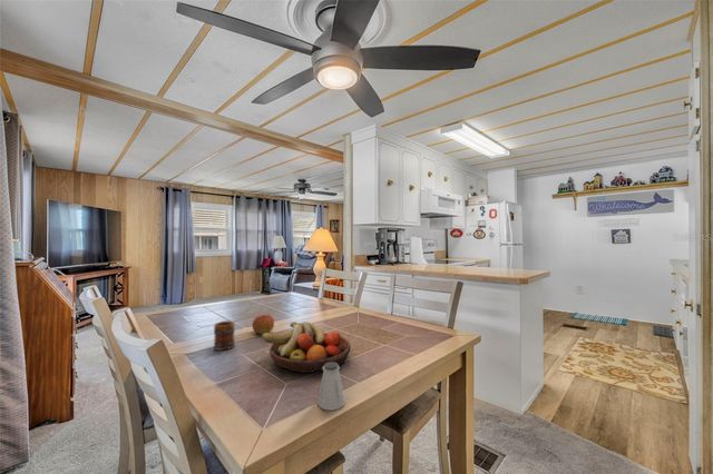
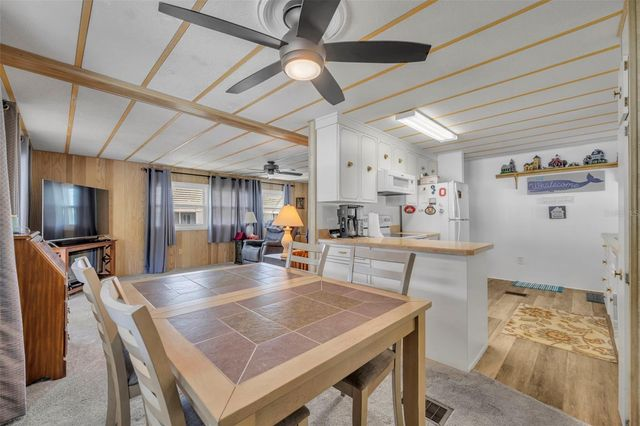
- saltshaker [316,363,346,412]
- fruit bowl [261,320,352,374]
- mug [213,320,236,352]
- apple [252,314,275,335]
